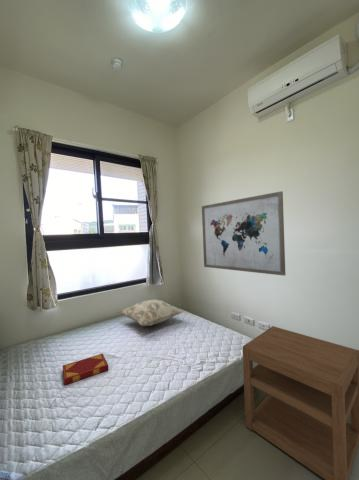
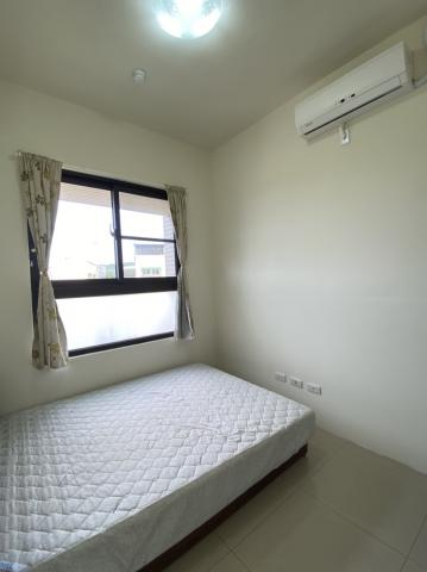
- decorative pillow [119,299,185,327]
- nightstand [242,325,359,480]
- wall art [201,190,286,277]
- hardback book [62,353,109,386]
